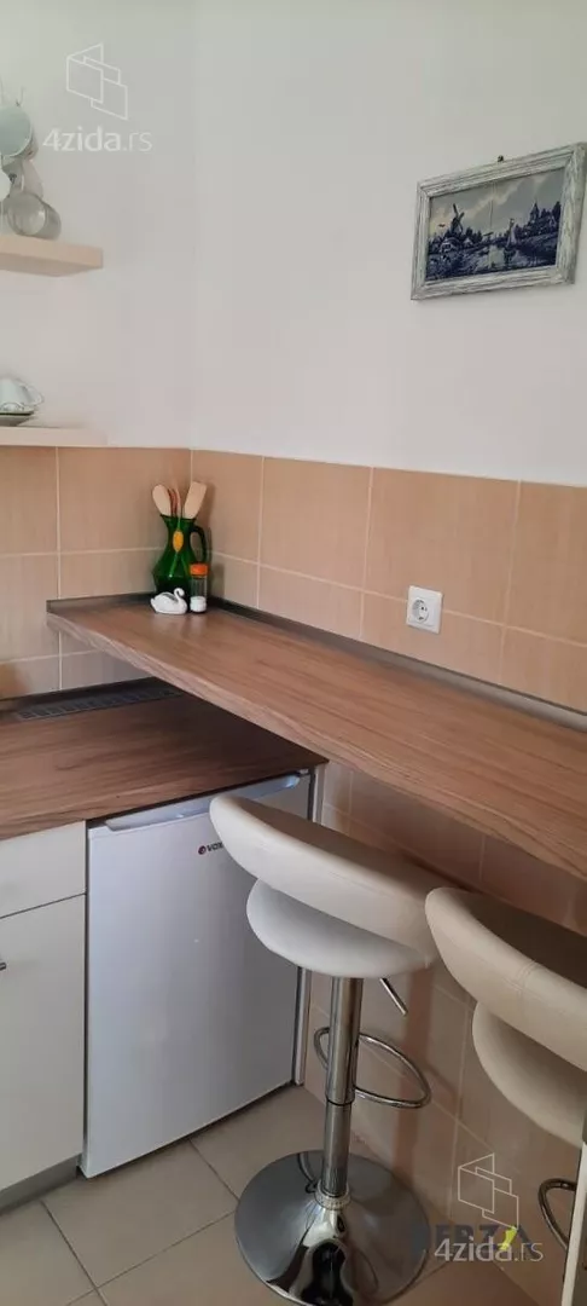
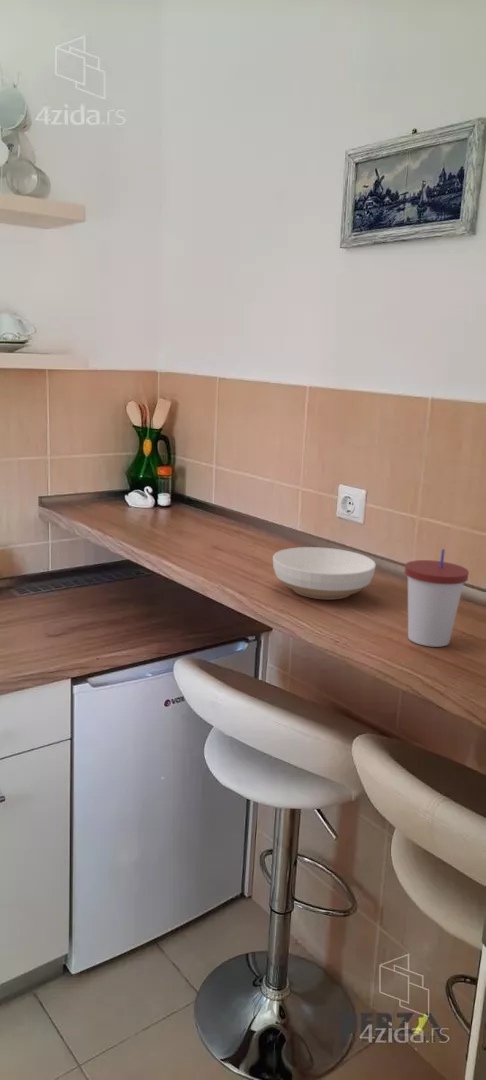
+ cup [404,548,470,648]
+ bowl [272,546,377,600]
